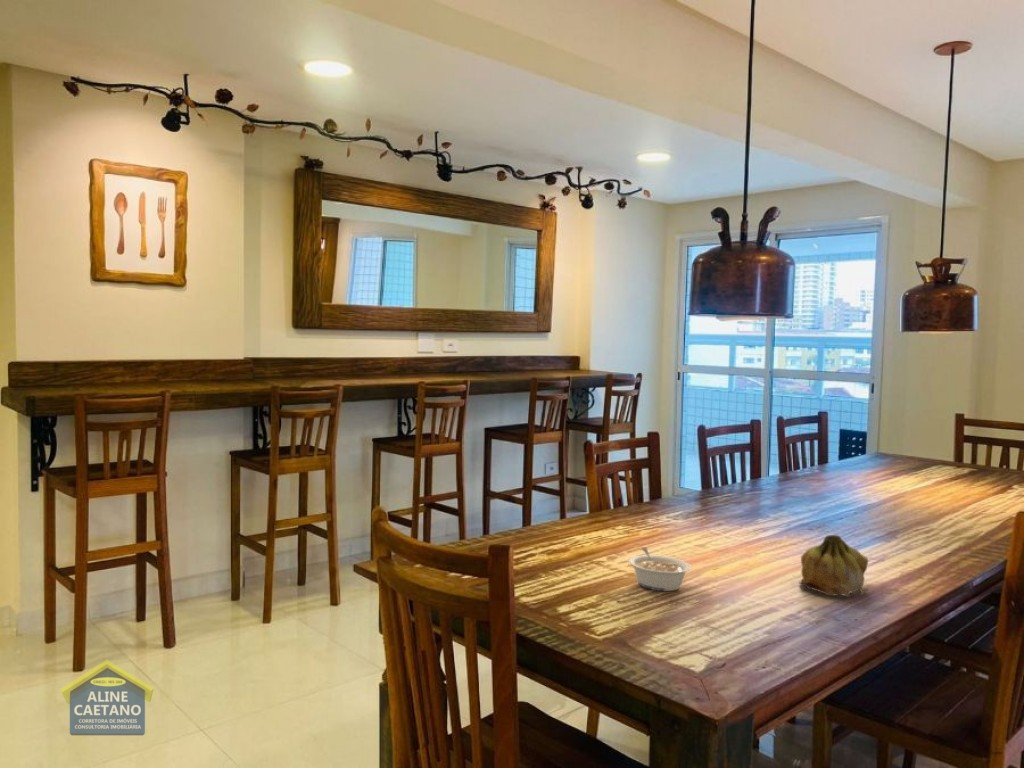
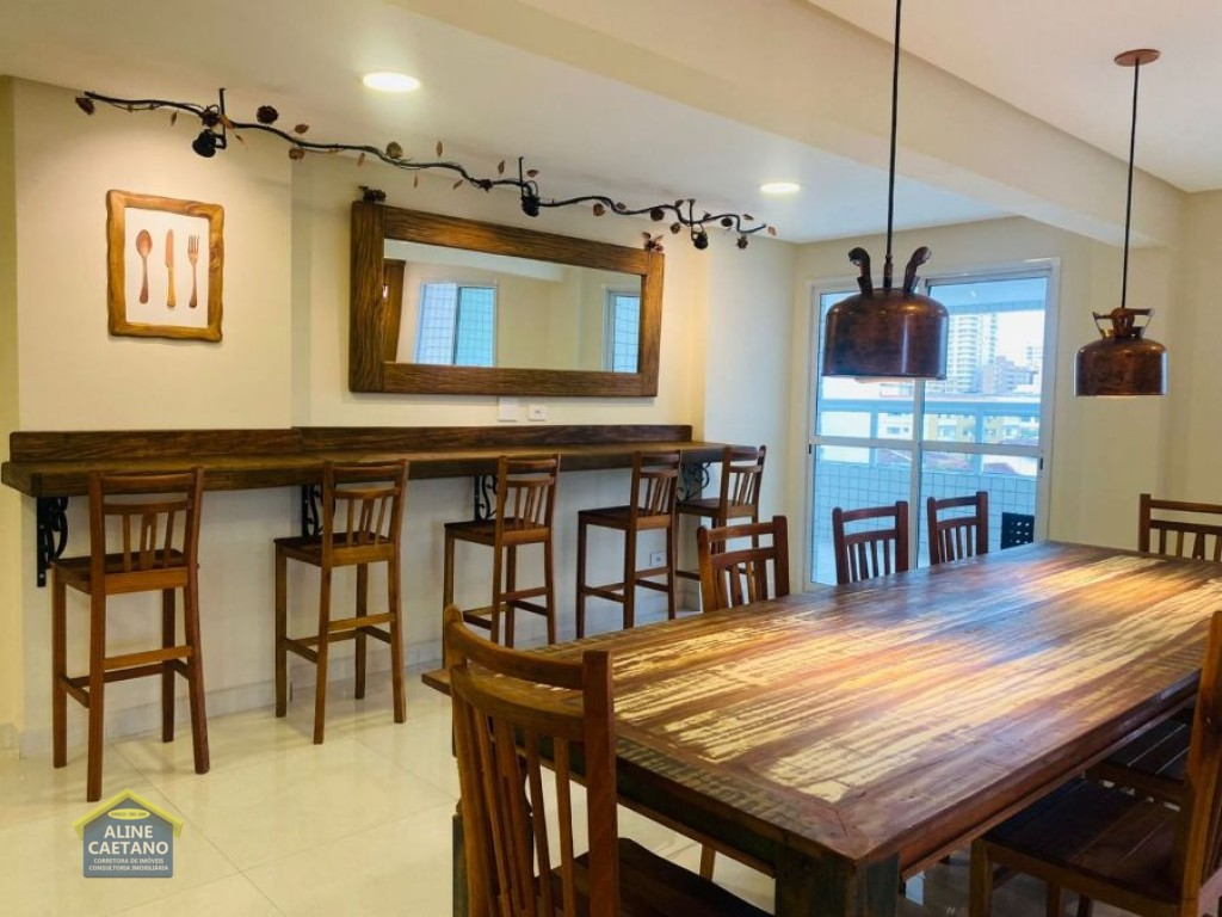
- legume [628,546,692,592]
- fruit [797,534,870,598]
